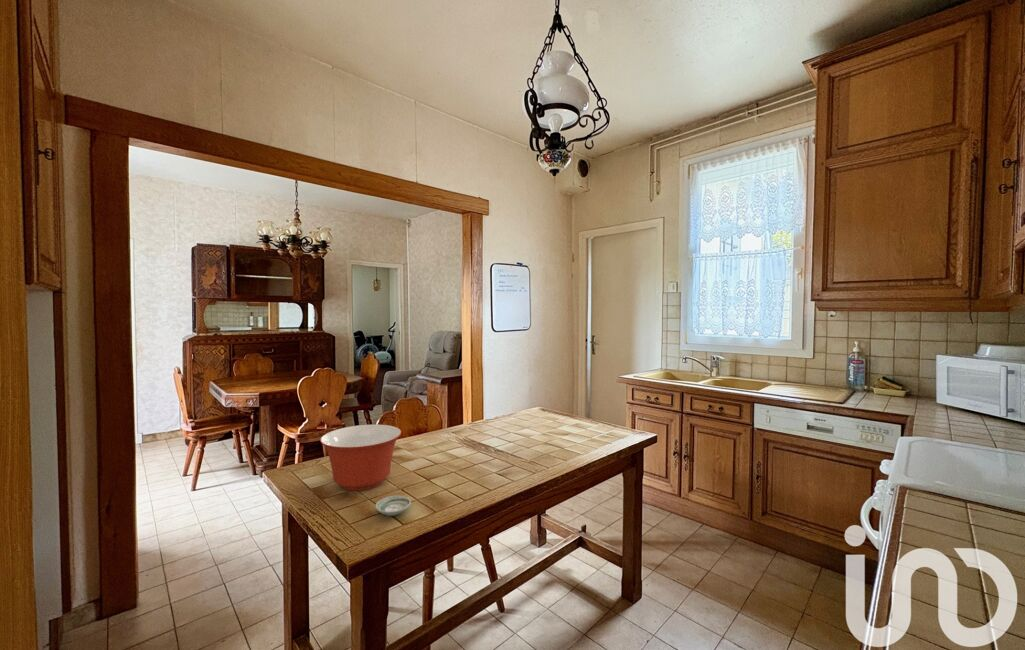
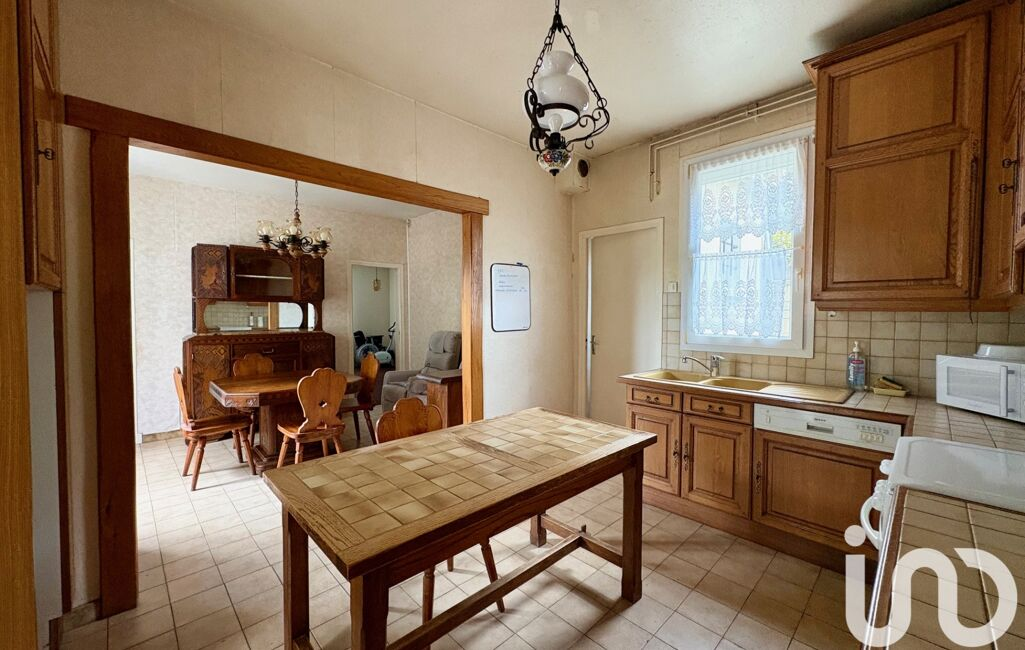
- saucer [374,495,412,517]
- mixing bowl [319,424,402,492]
